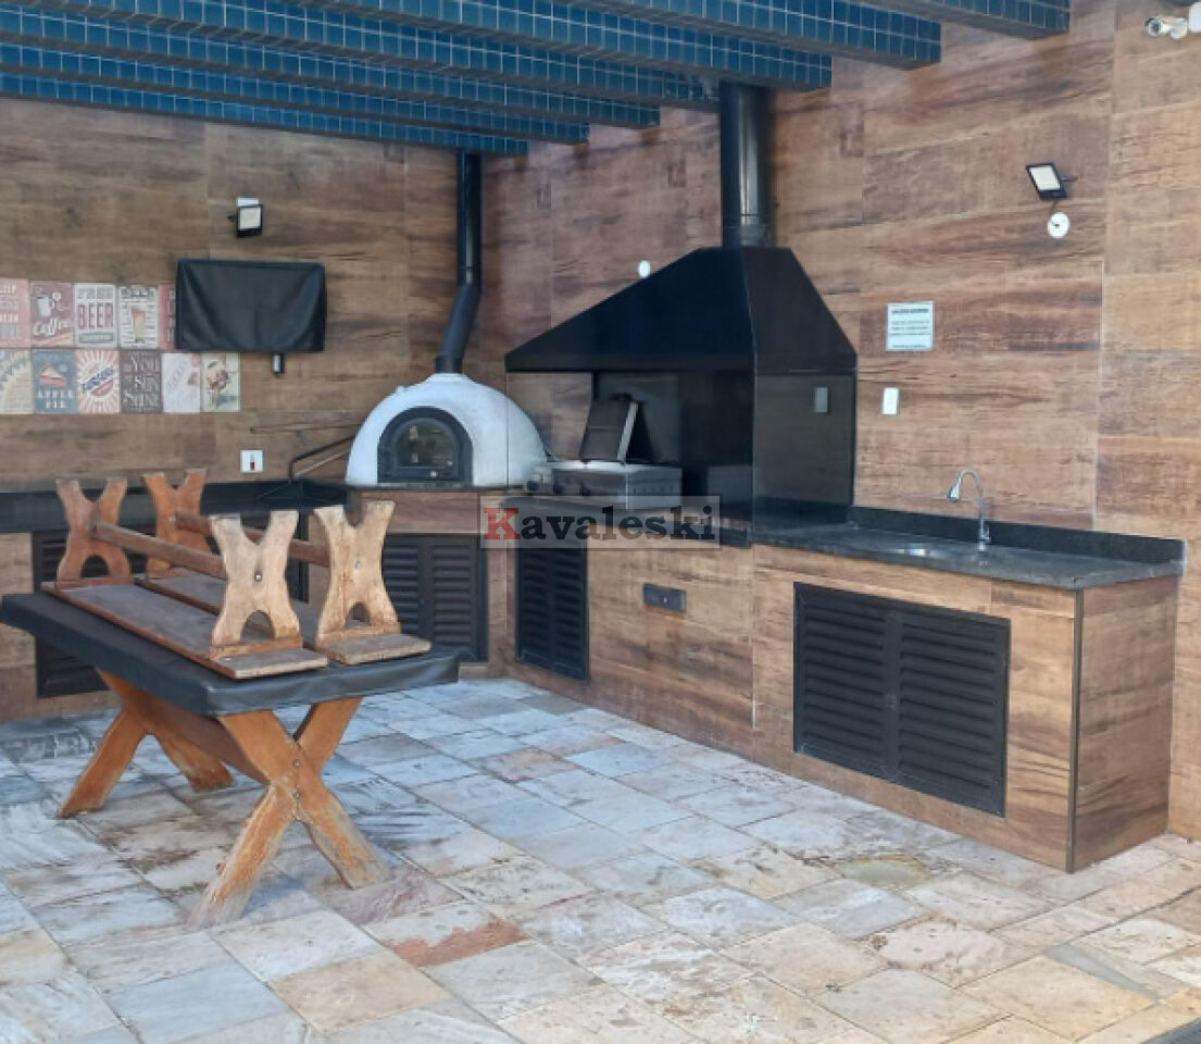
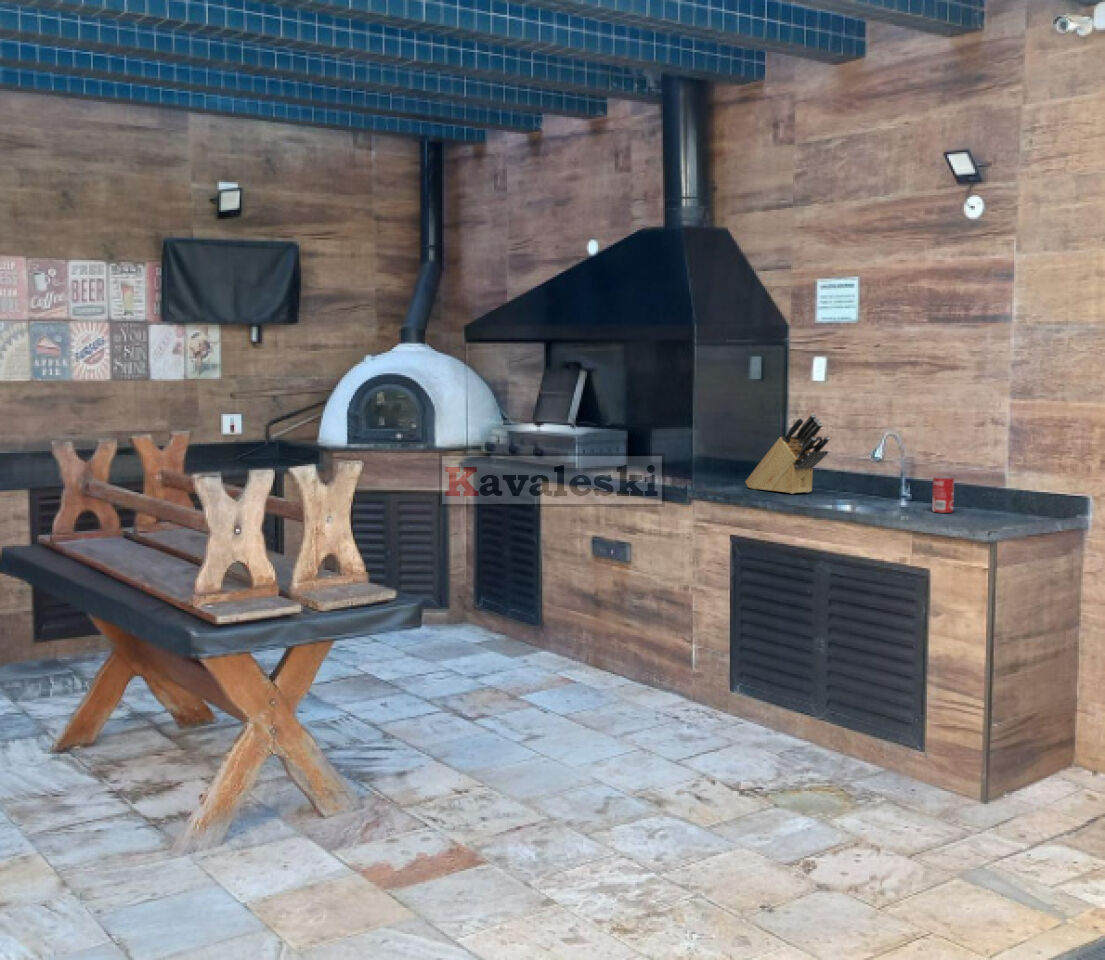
+ beverage can [931,476,955,514]
+ knife block [744,413,831,495]
